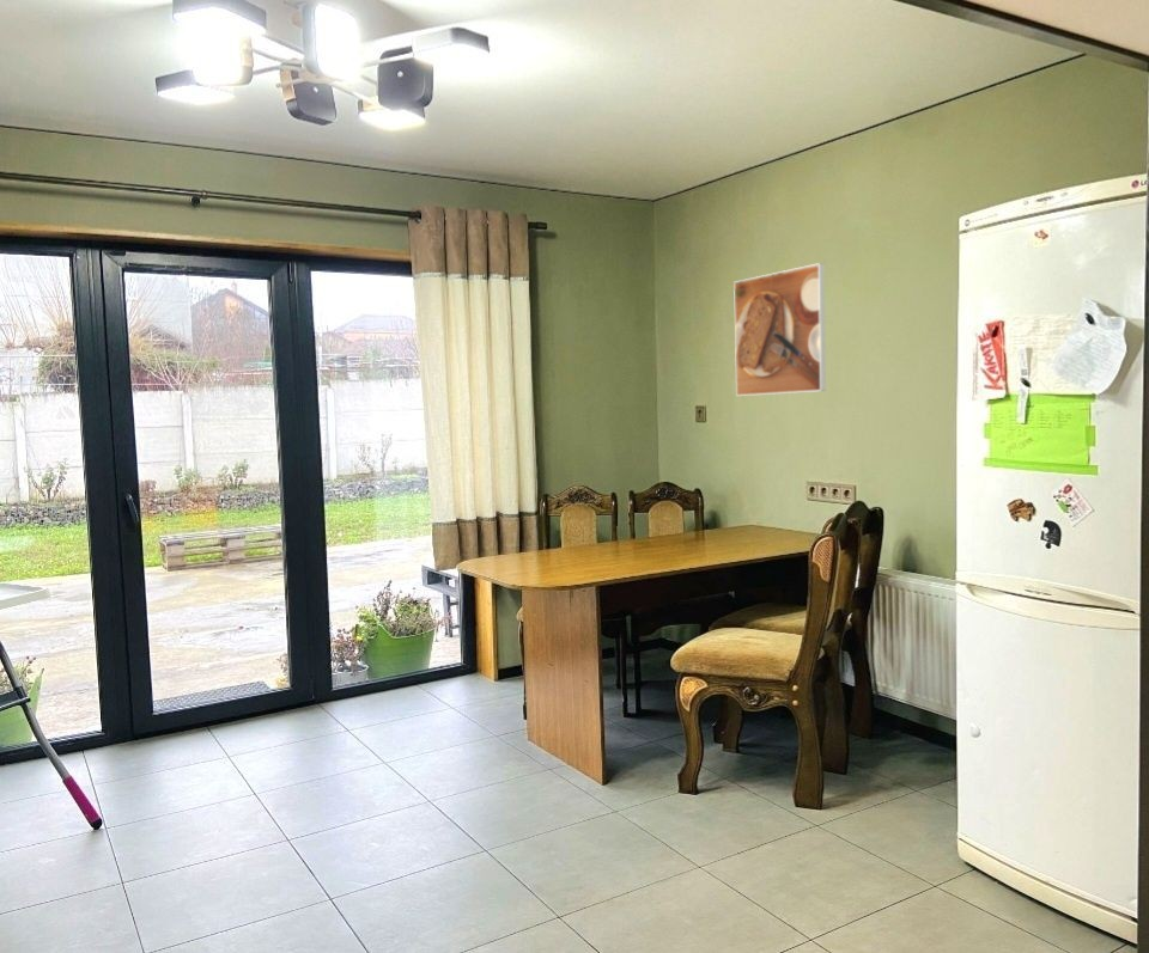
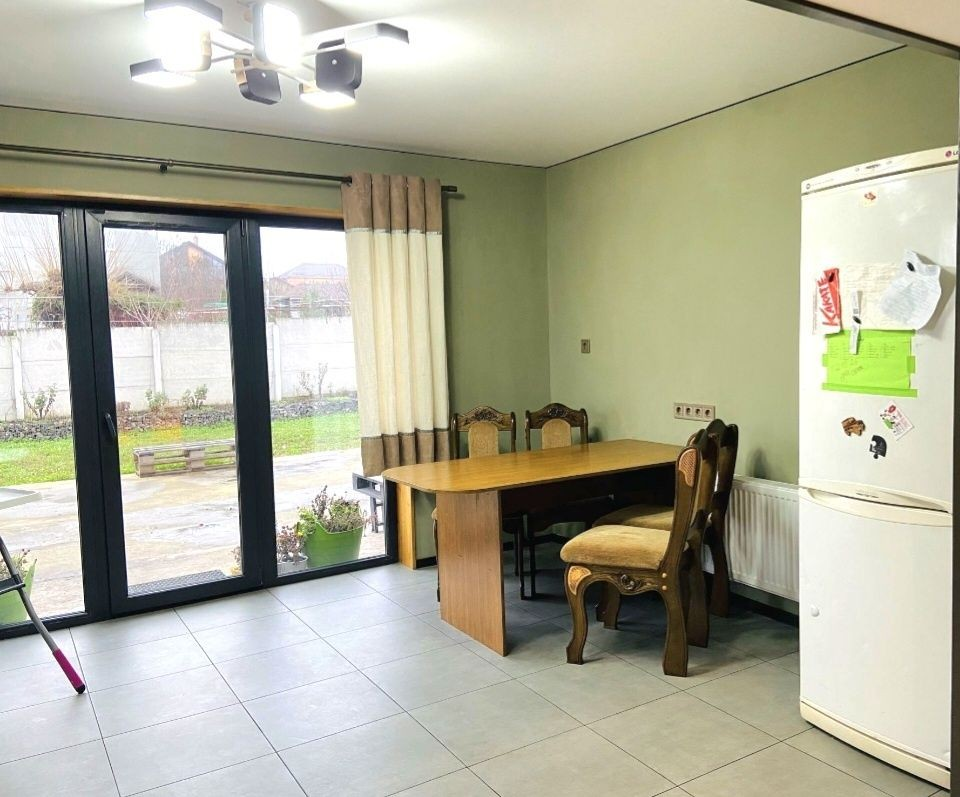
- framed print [732,262,827,397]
